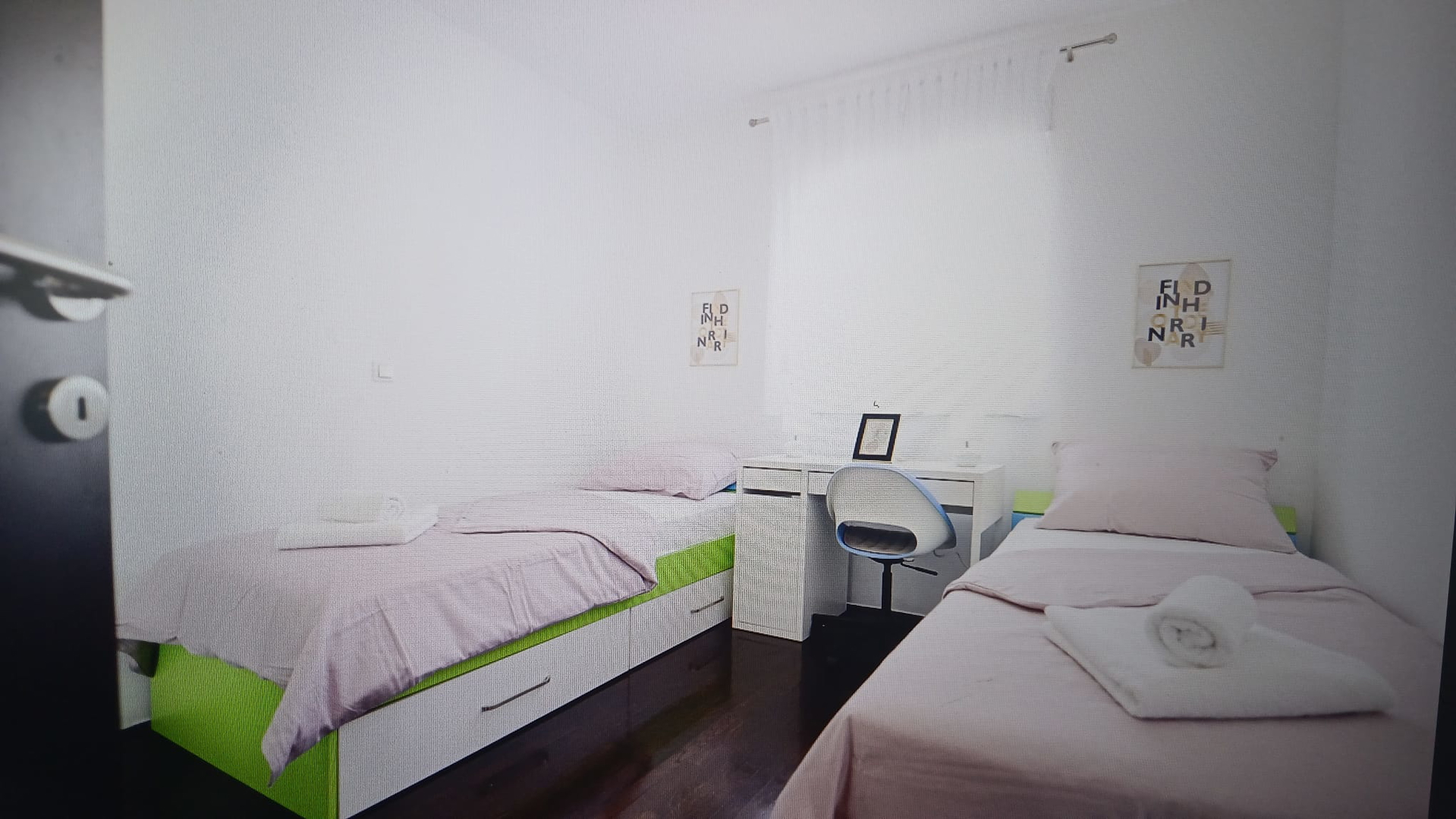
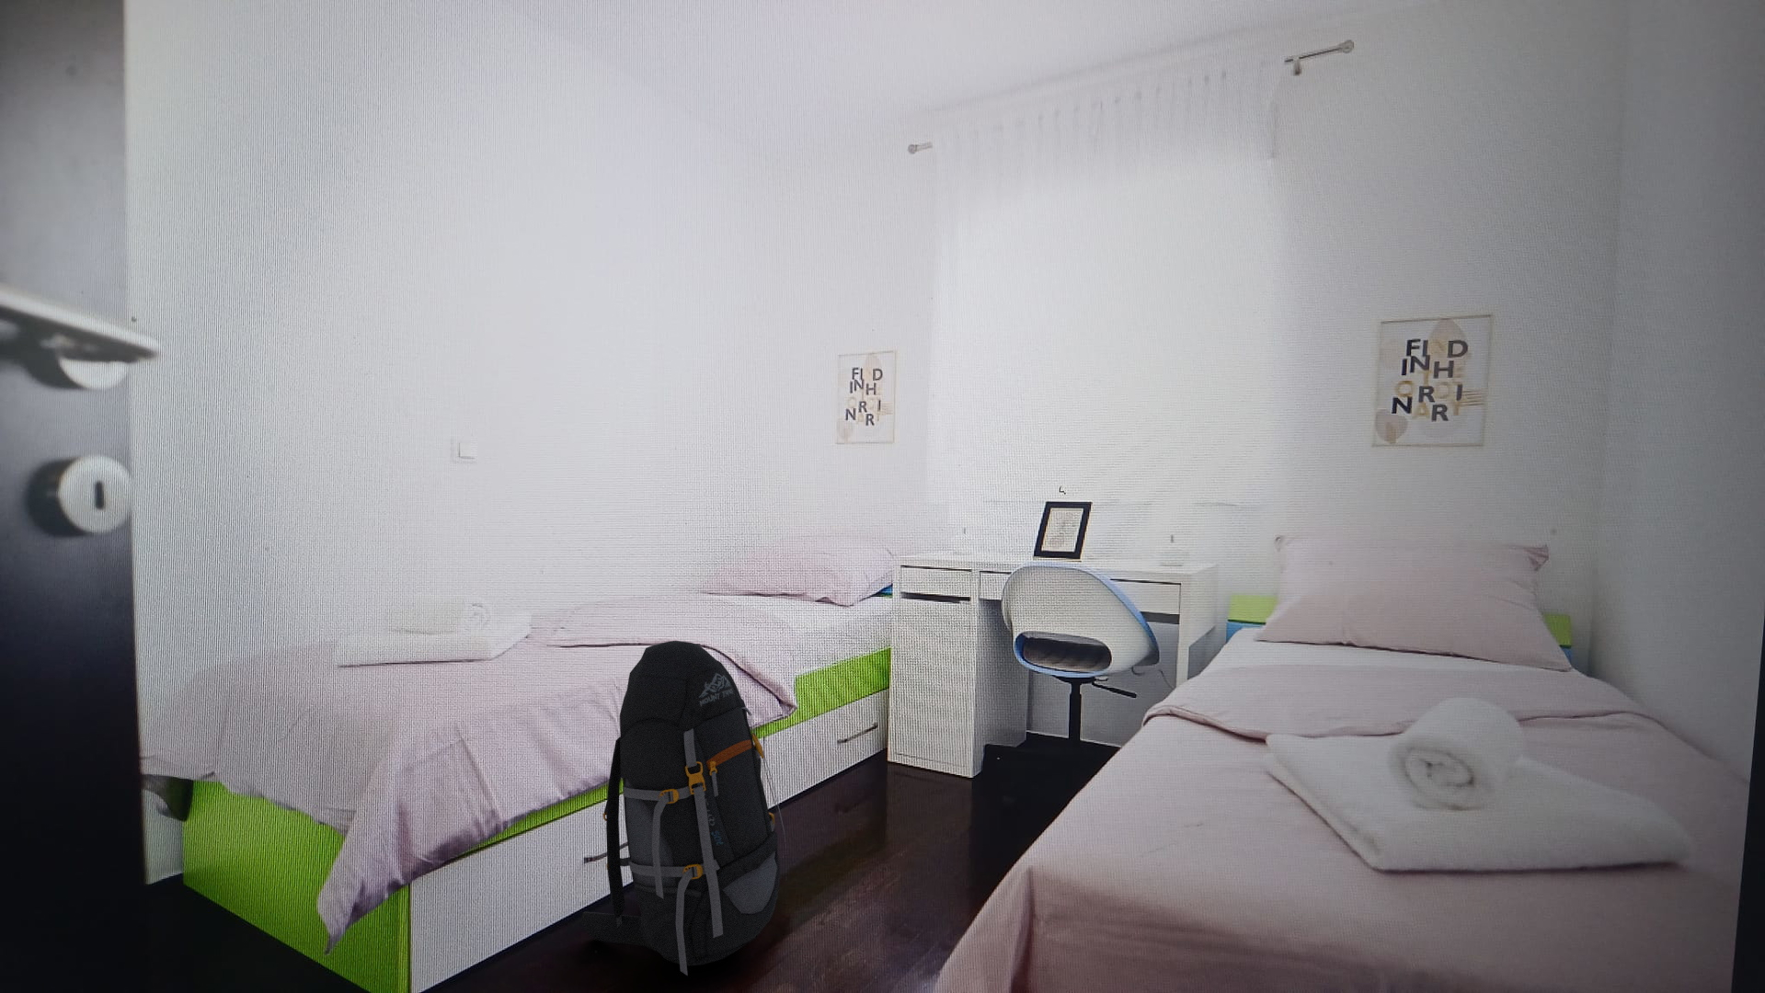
+ backpack [581,640,787,976]
